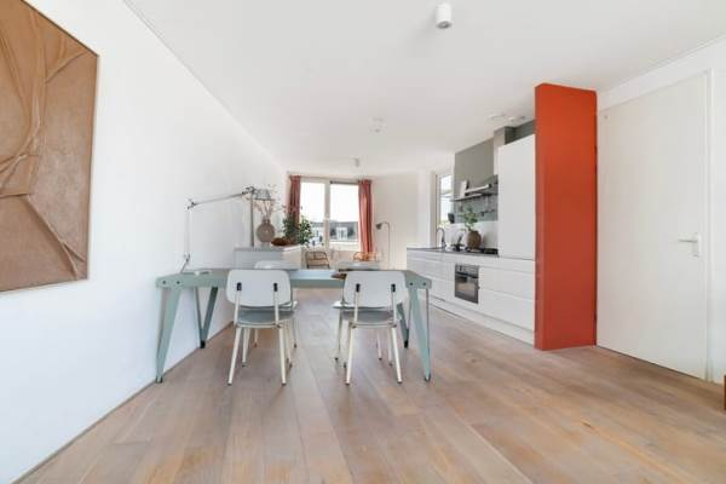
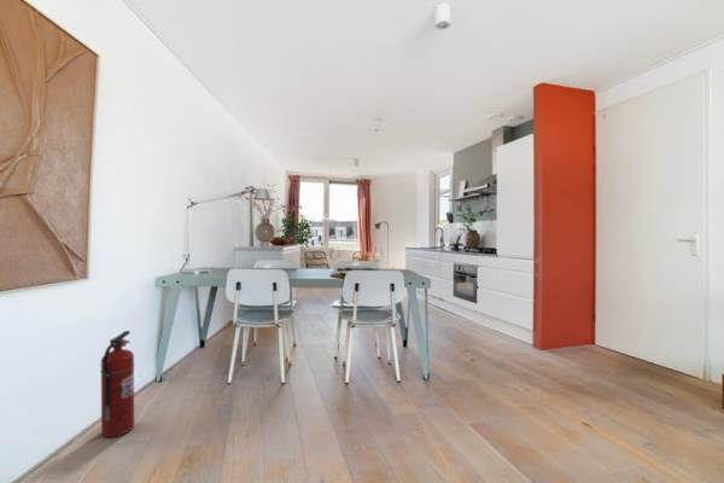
+ fire extinguisher [99,330,135,438]
